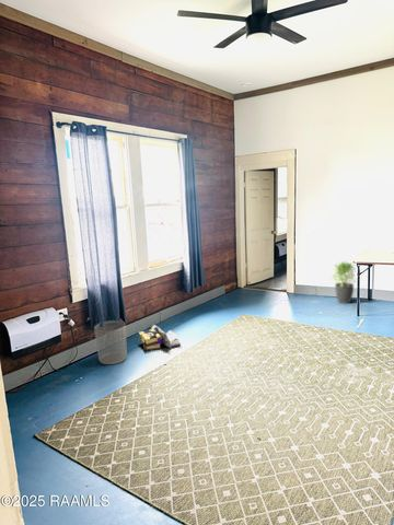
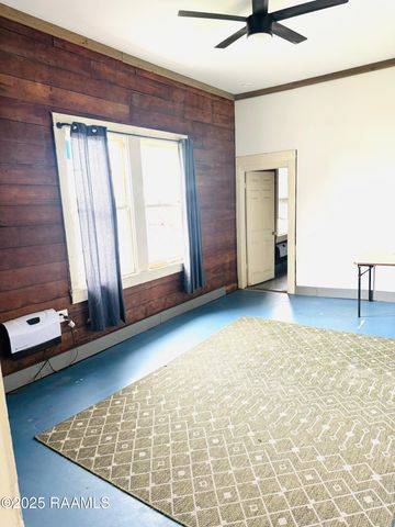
- potted plant [329,259,358,304]
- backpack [138,325,182,351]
- waste bin [93,319,128,365]
